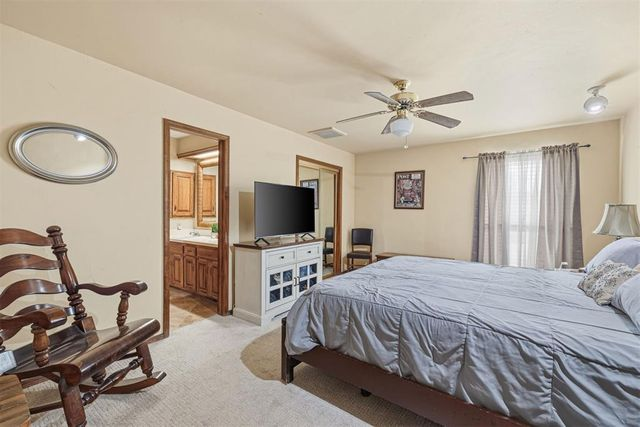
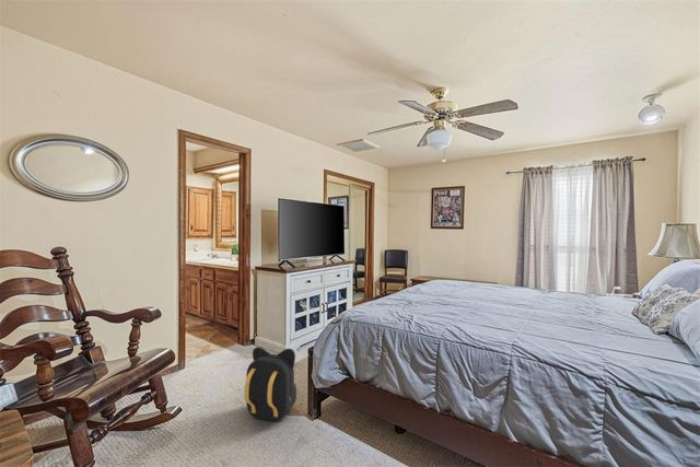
+ backpack [244,346,298,422]
